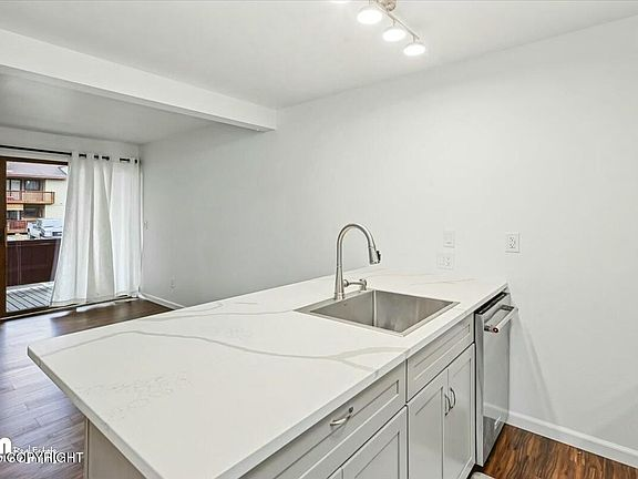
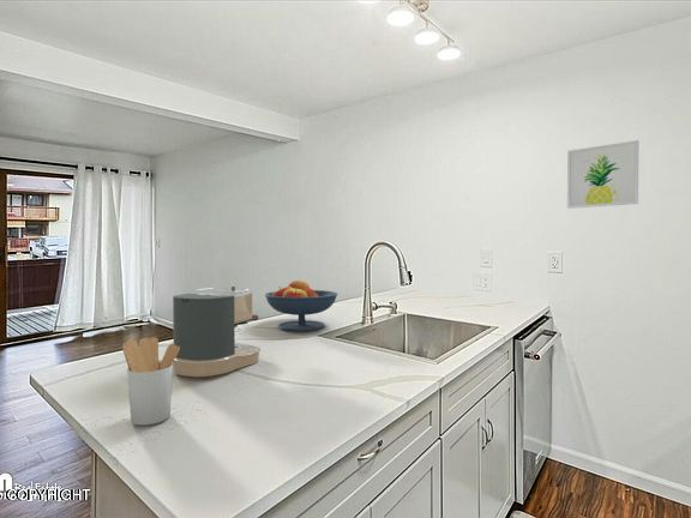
+ fruit bowl [264,279,338,332]
+ coffee maker [172,285,262,378]
+ wall art [566,139,639,210]
+ utensil holder [122,336,180,427]
